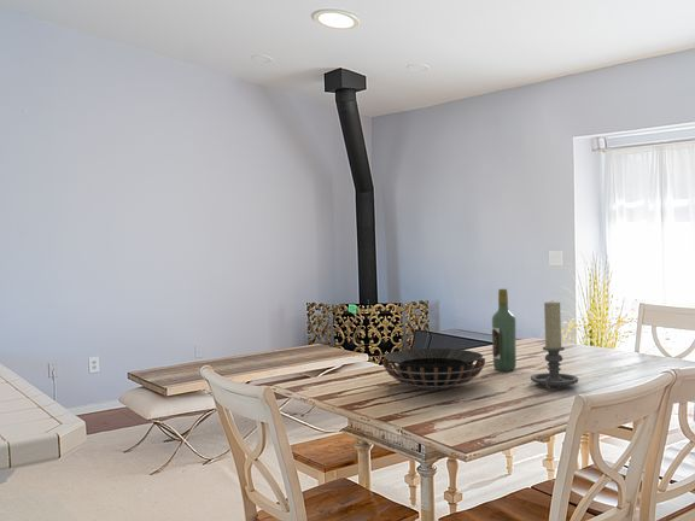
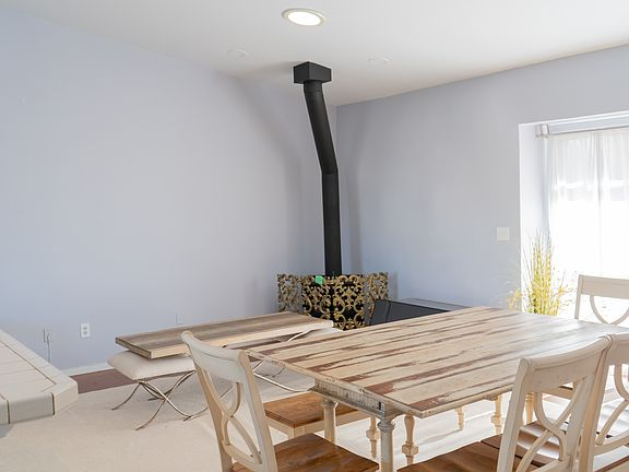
- decorative bowl [381,347,486,391]
- wine bottle [491,287,518,371]
- candle holder [530,299,579,391]
